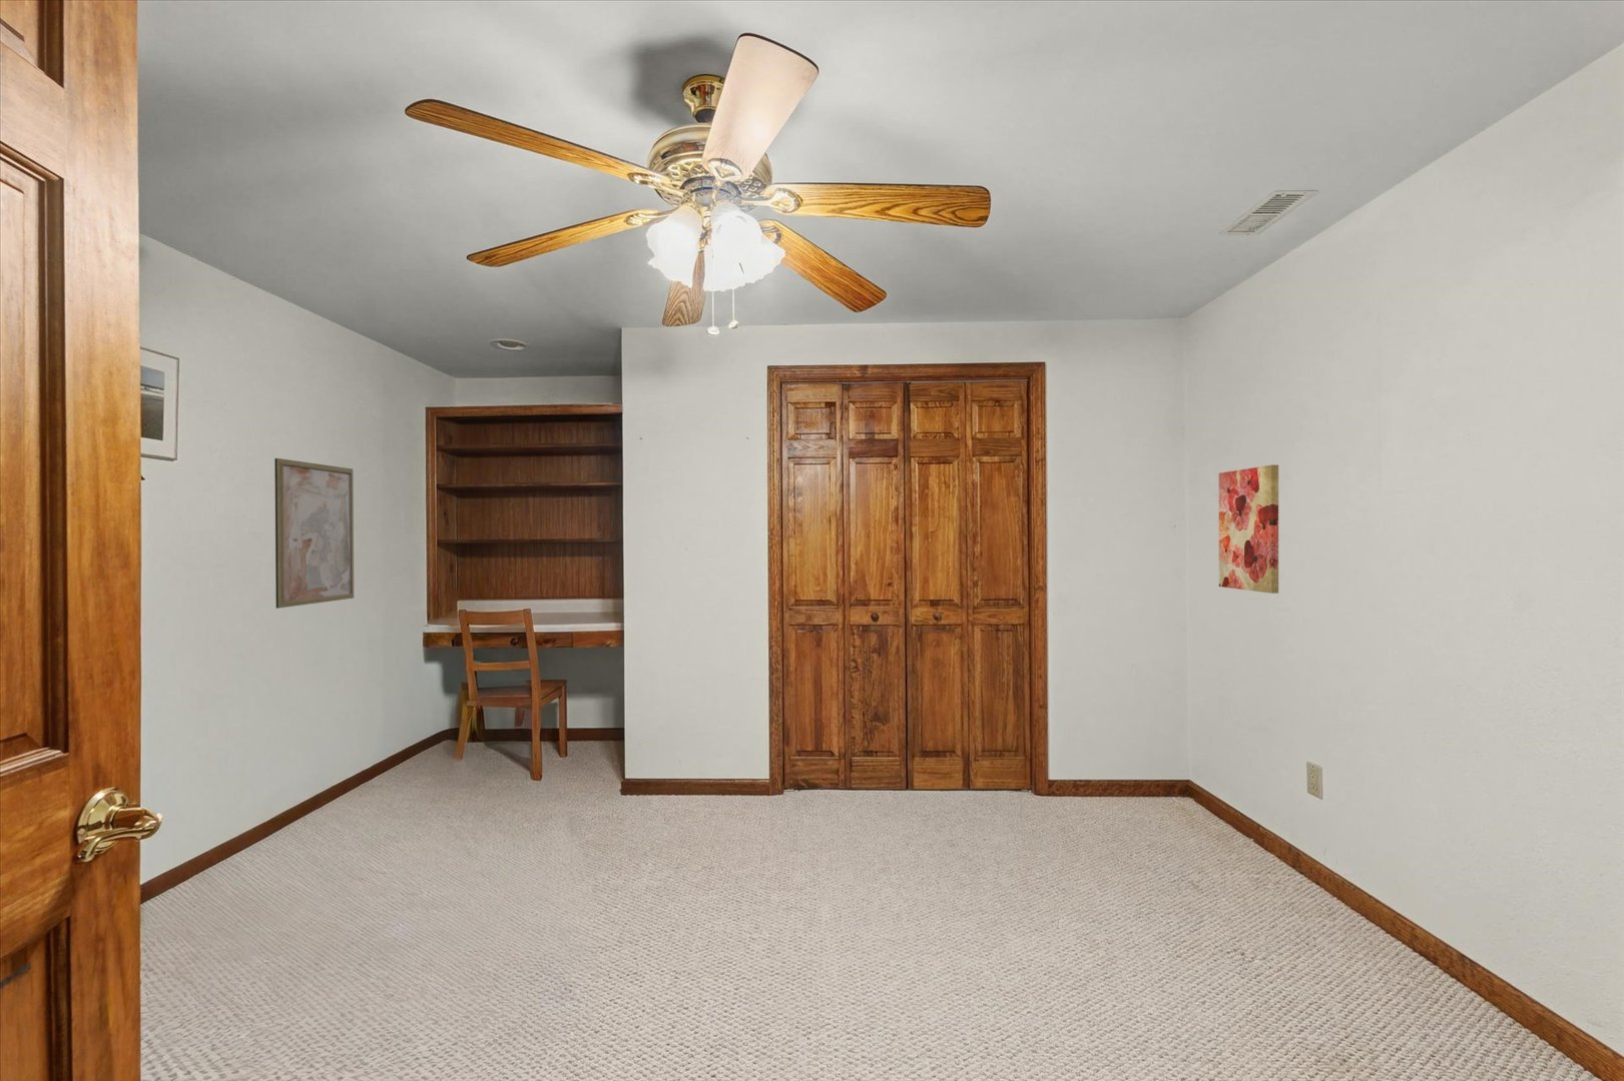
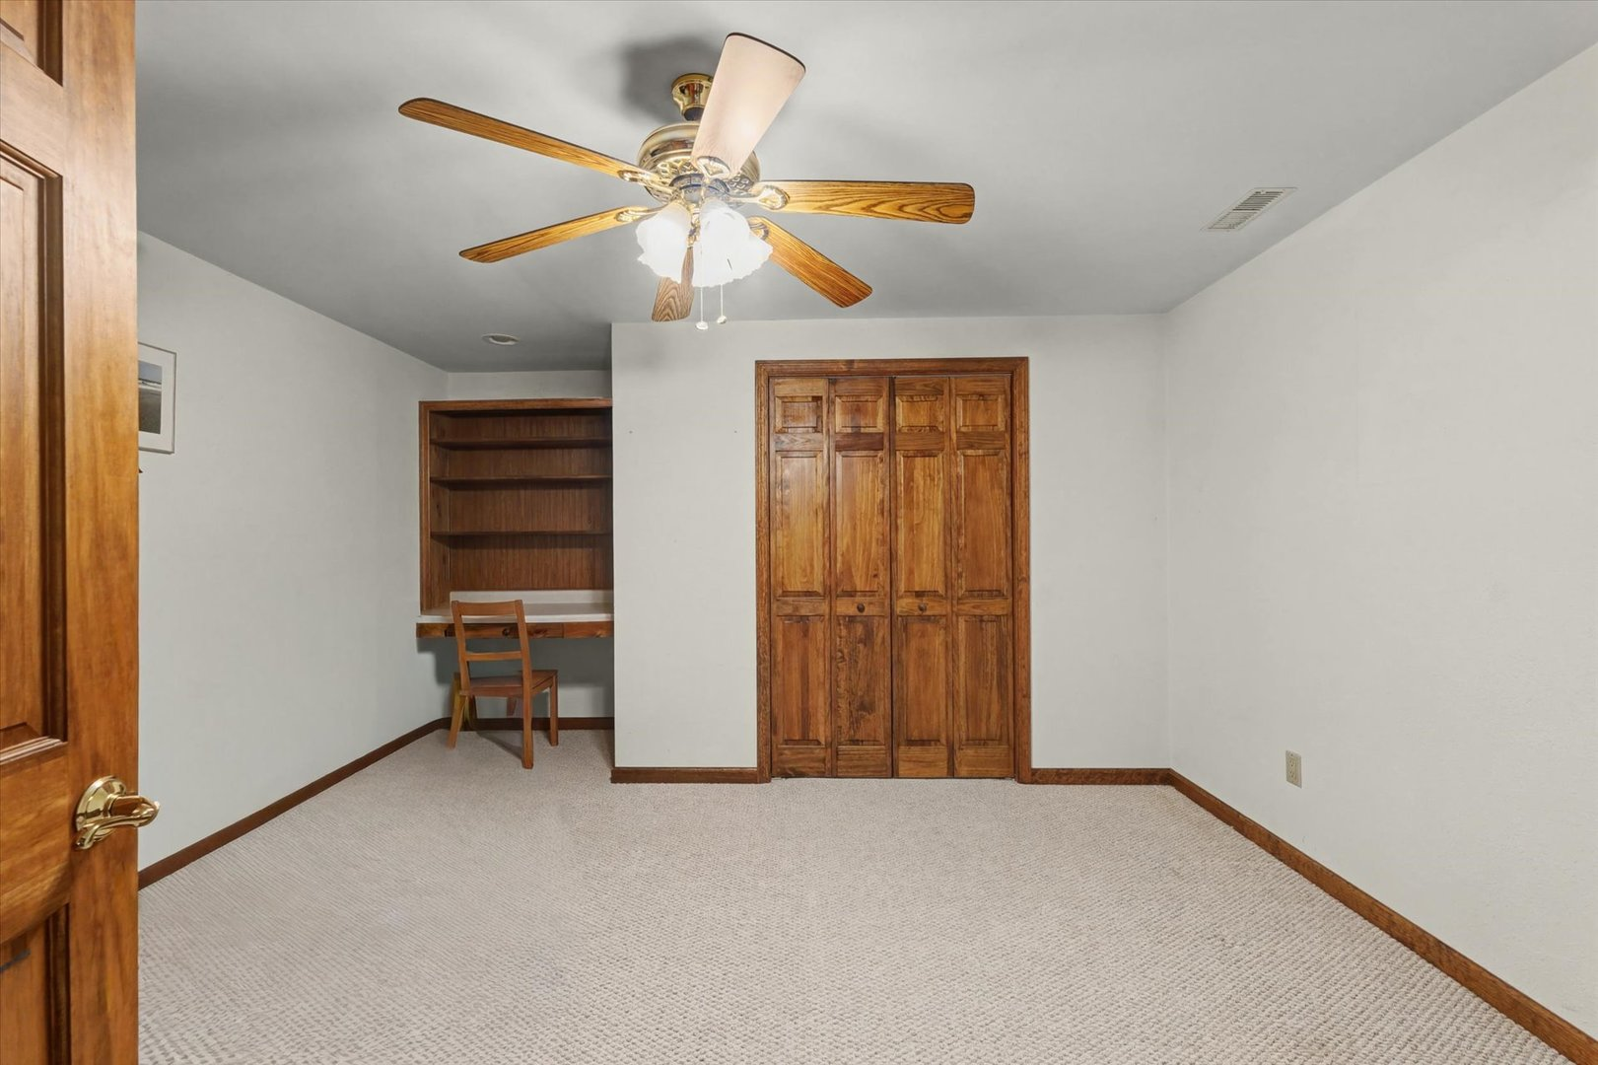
- wall art [1218,463,1280,595]
- wall art [274,457,355,609]
